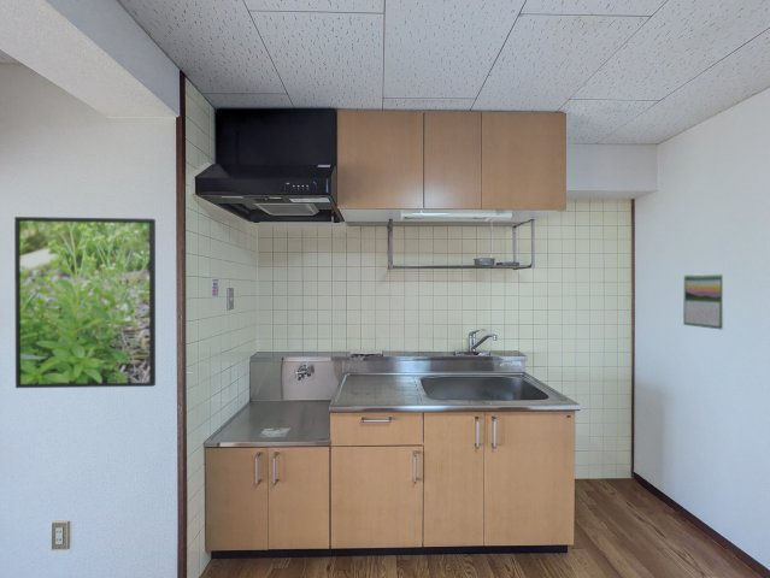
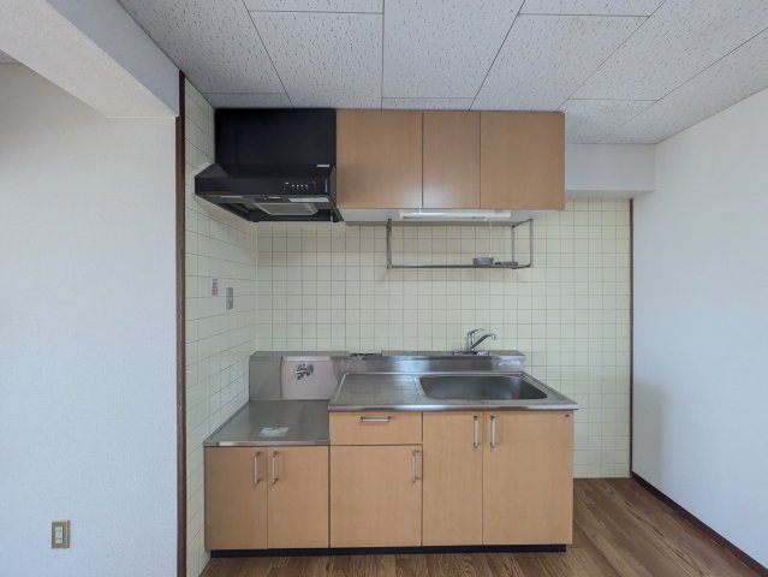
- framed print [13,216,157,389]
- calendar [682,272,725,331]
